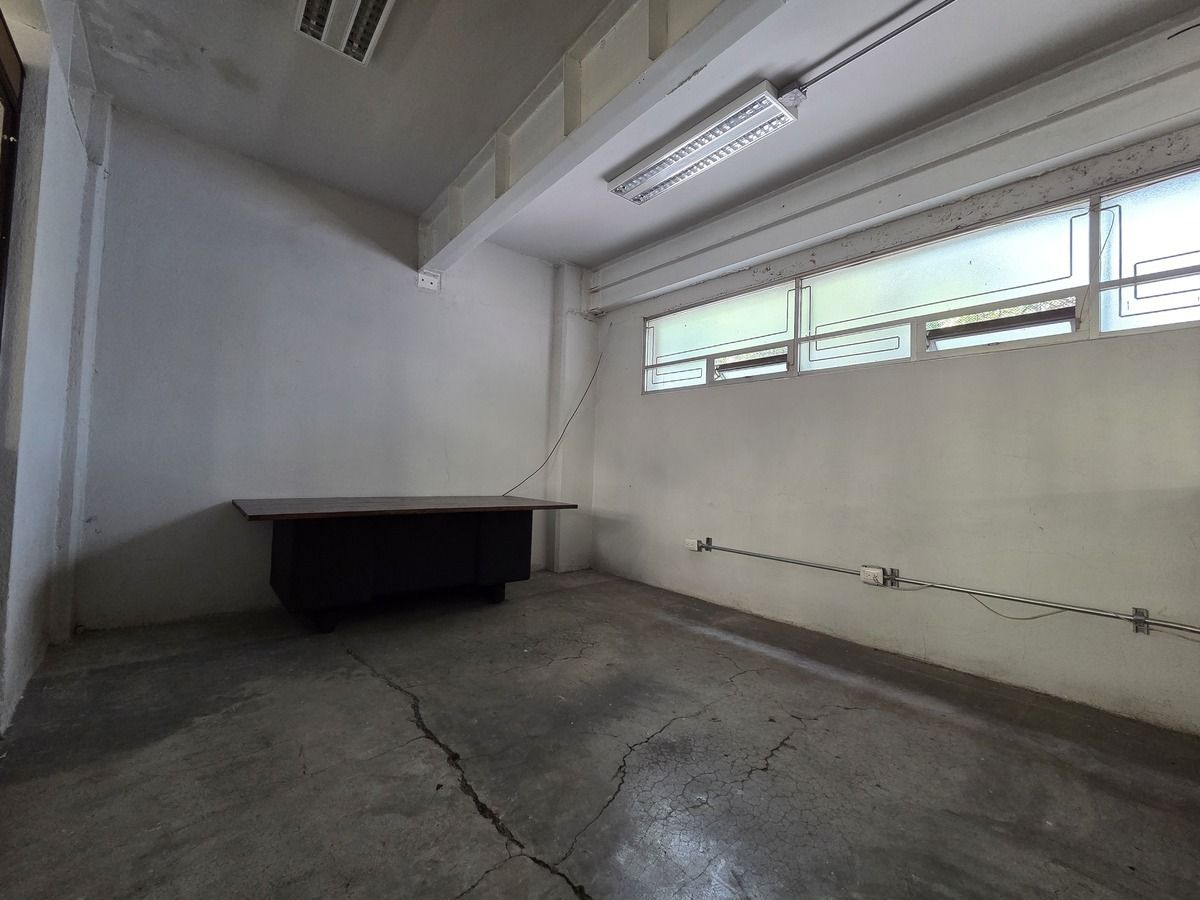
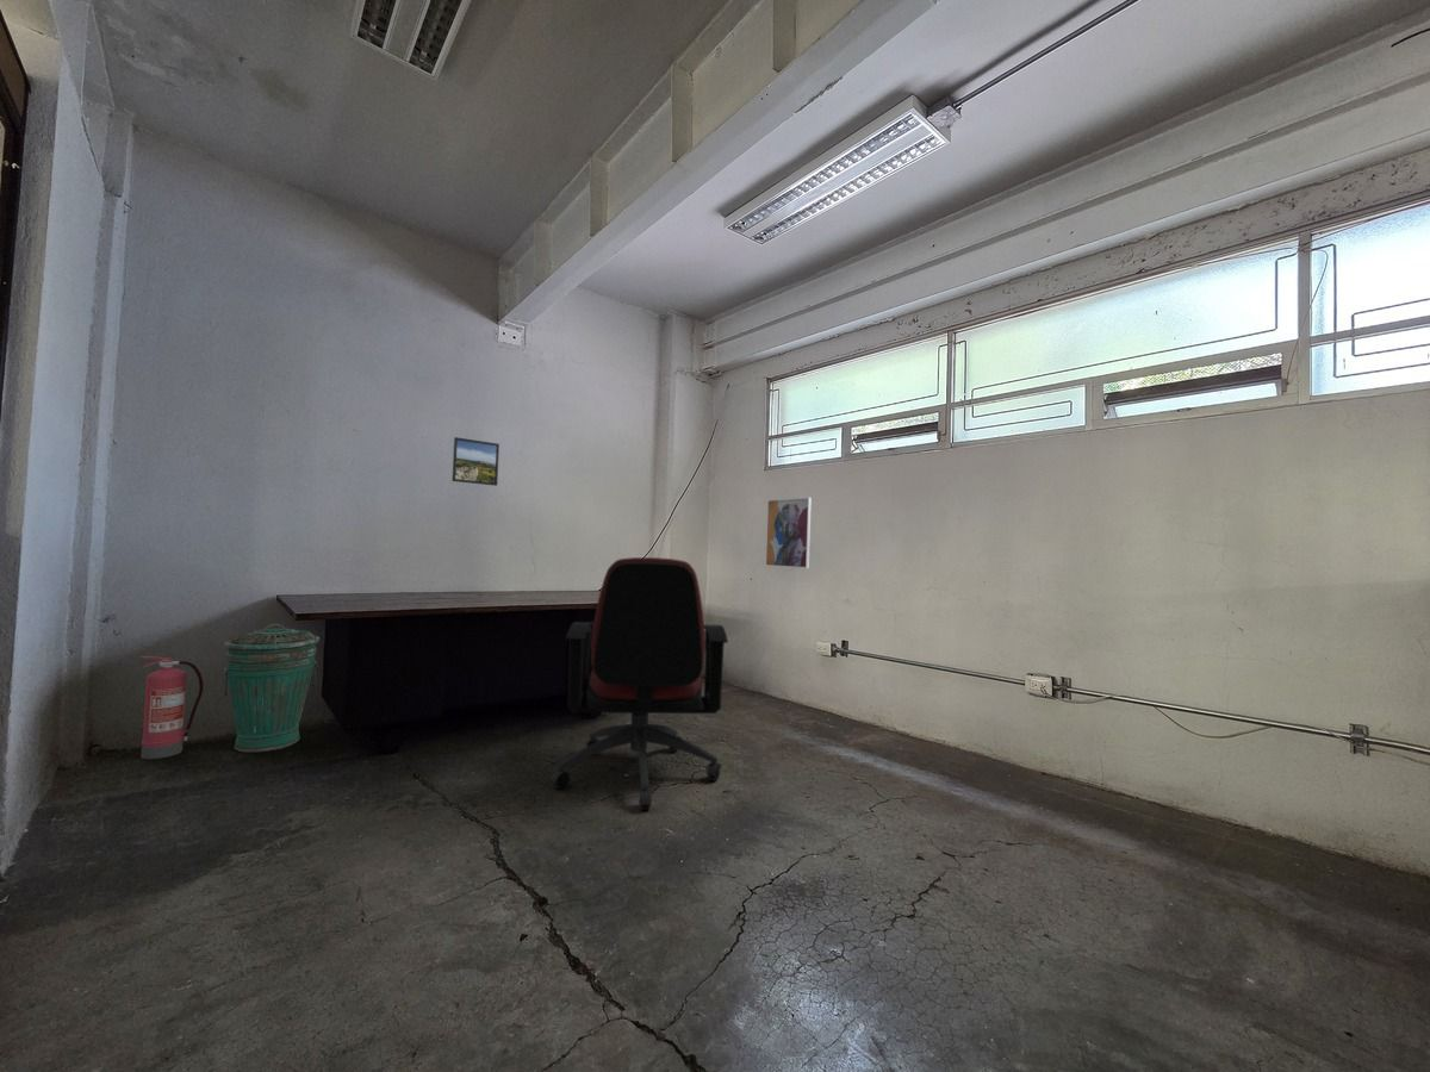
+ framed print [452,436,500,487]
+ fire extinguisher [139,655,204,760]
+ office chair [549,556,729,811]
+ wall art [764,497,813,569]
+ trash can [223,623,321,754]
